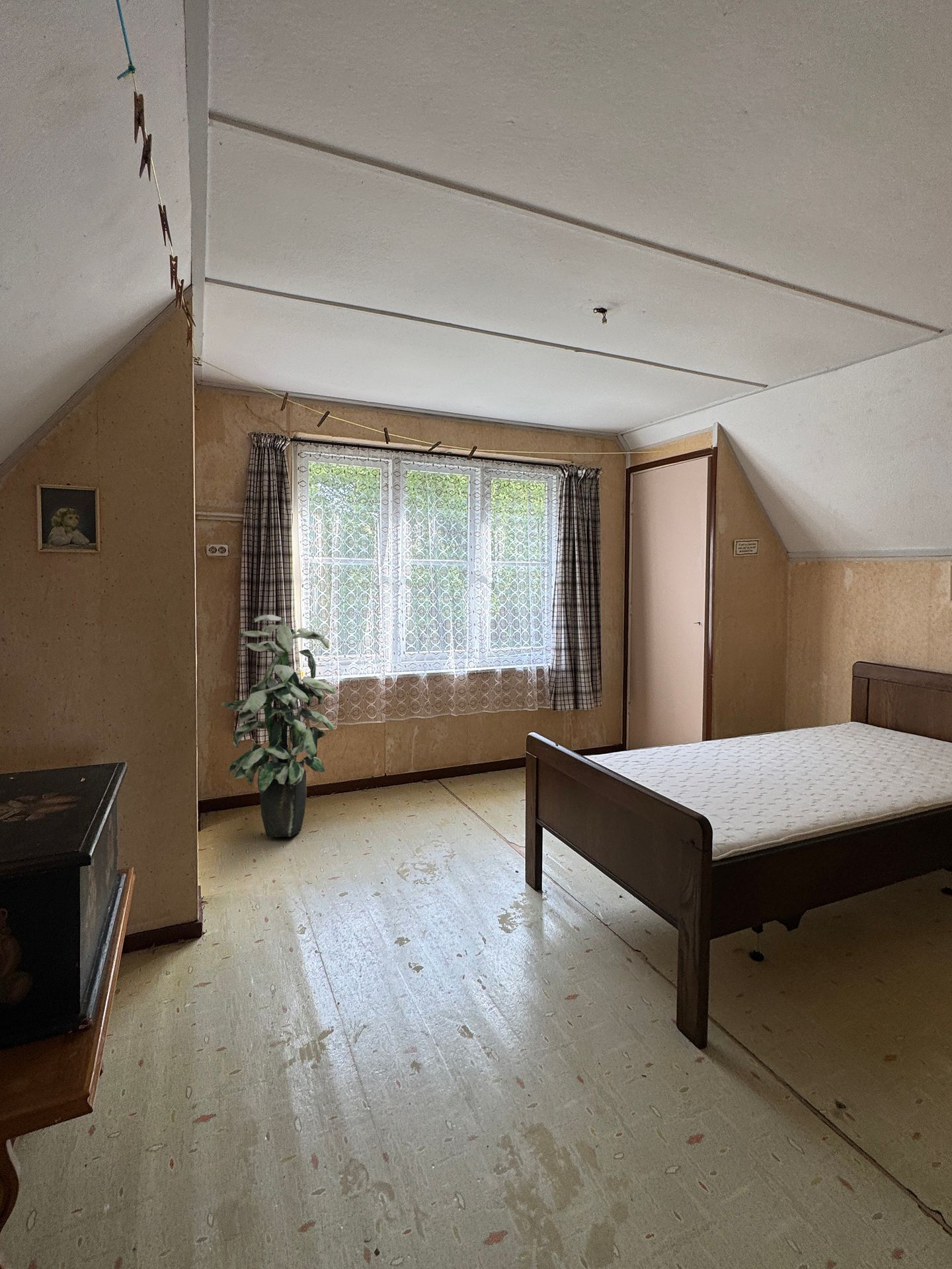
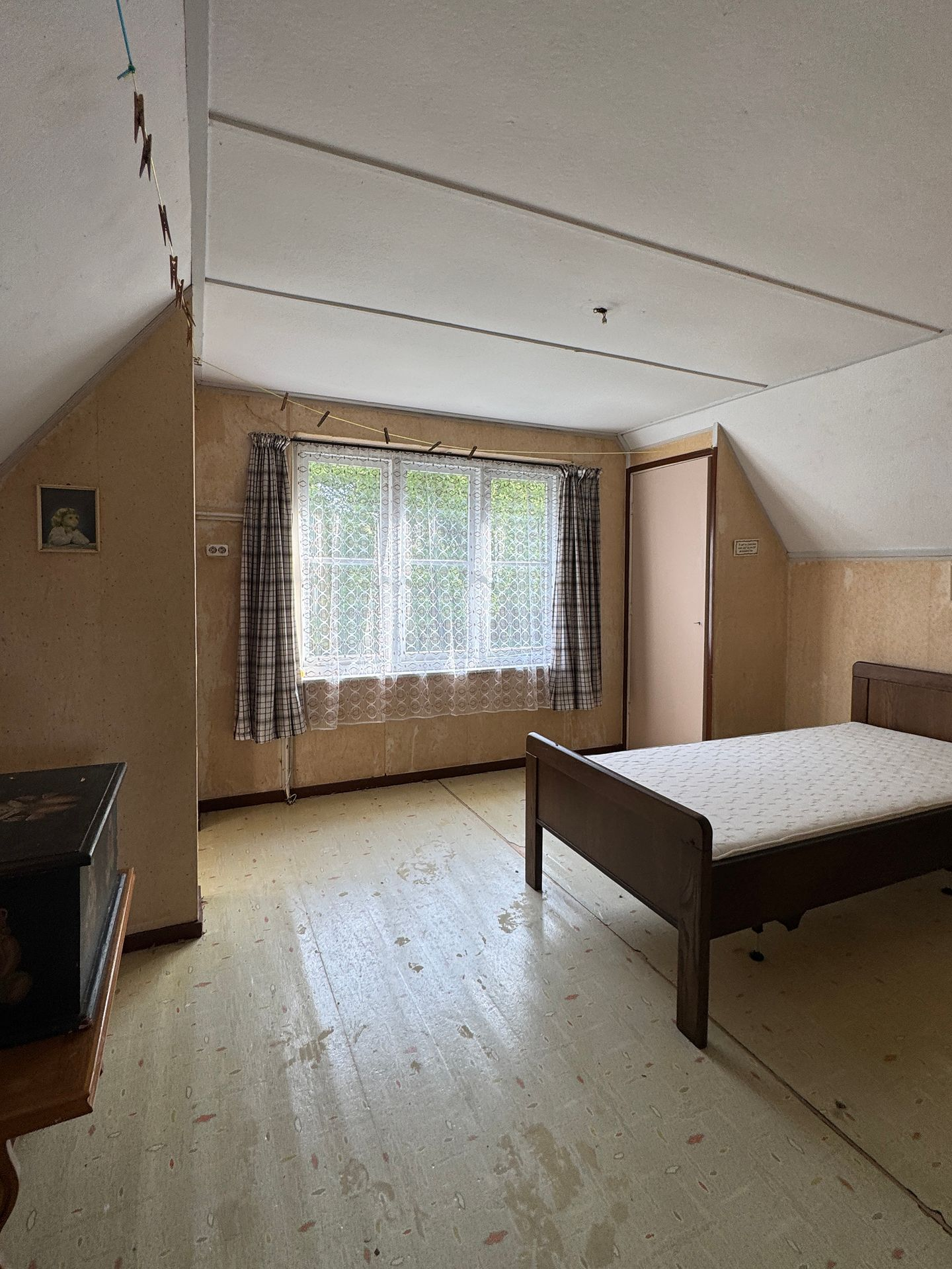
- indoor plant [220,614,335,837]
